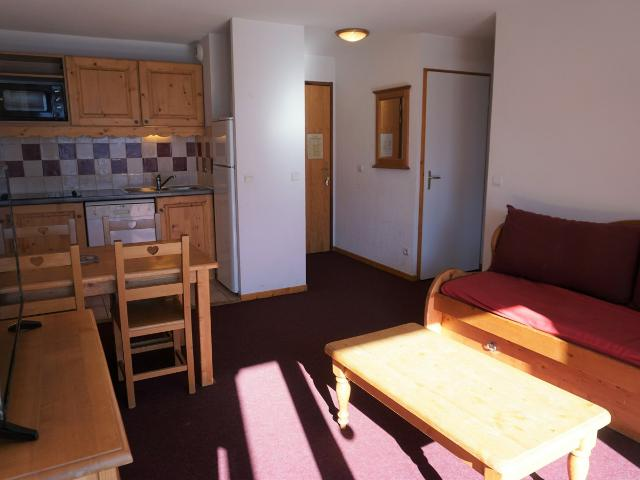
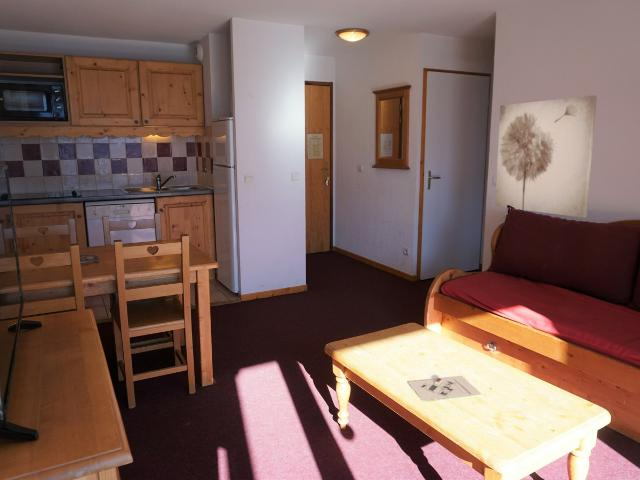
+ wall art [494,94,598,219]
+ architectural model [407,375,482,401]
